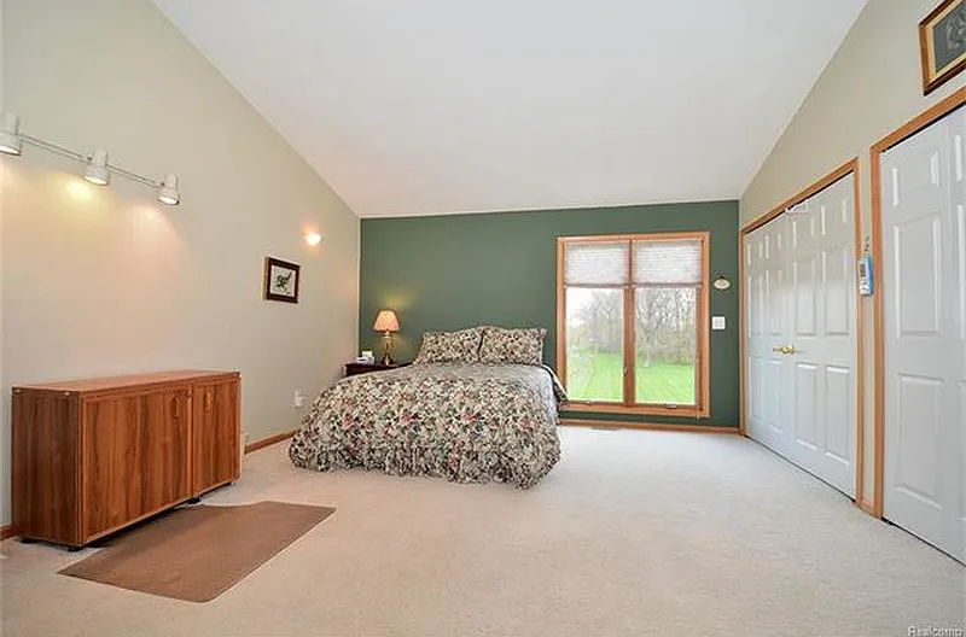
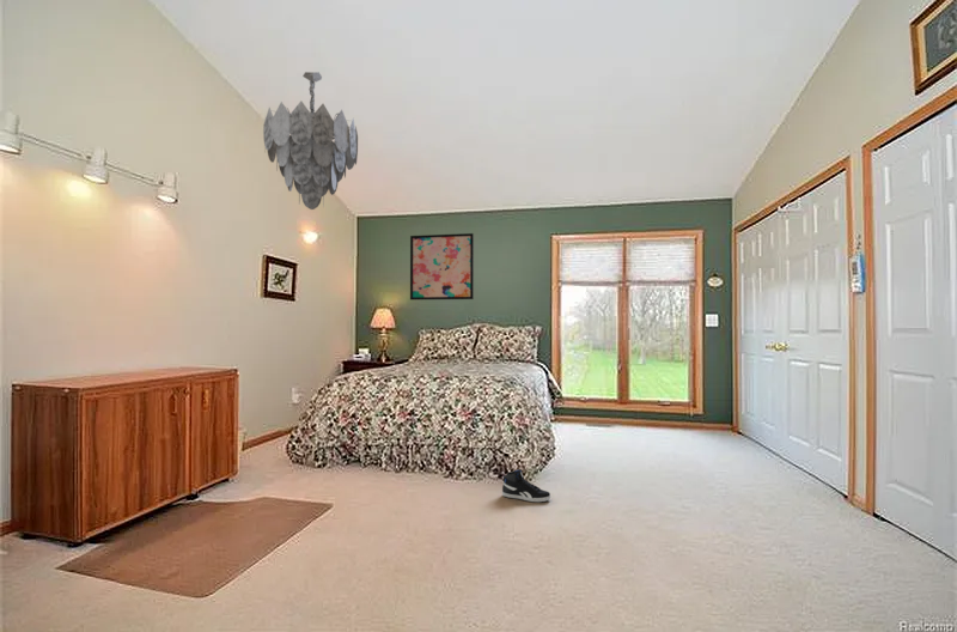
+ sneaker [501,468,551,503]
+ wall art [409,232,475,302]
+ chandelier [262,71,359,211]
